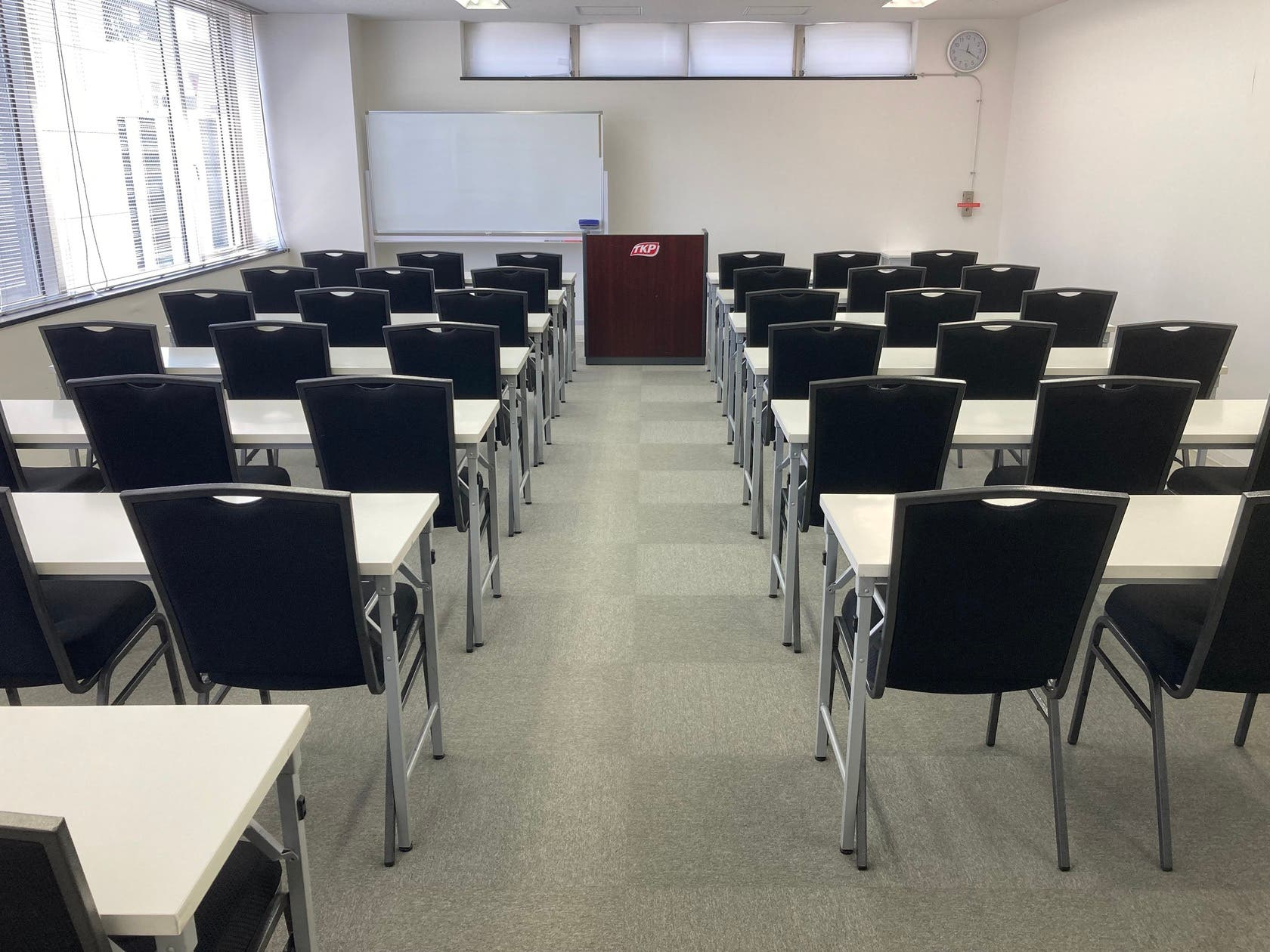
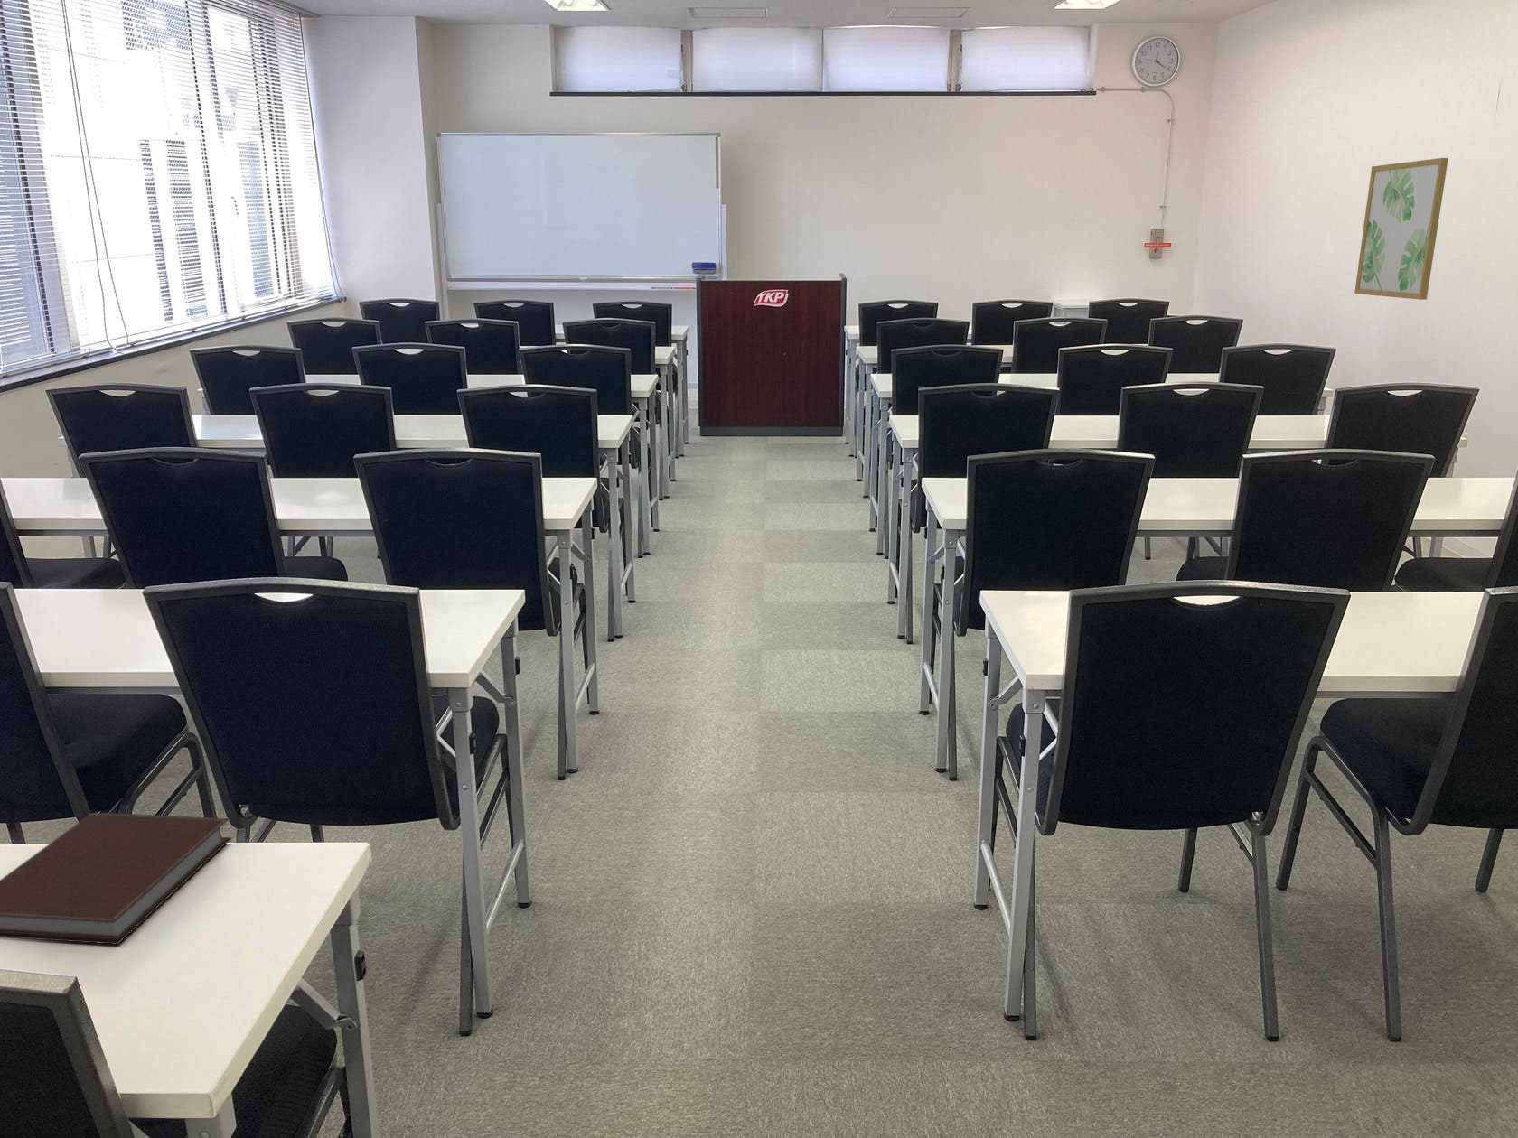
+ notebook [0,812,233,946]
+ wall art [1353,157,1450,301]
